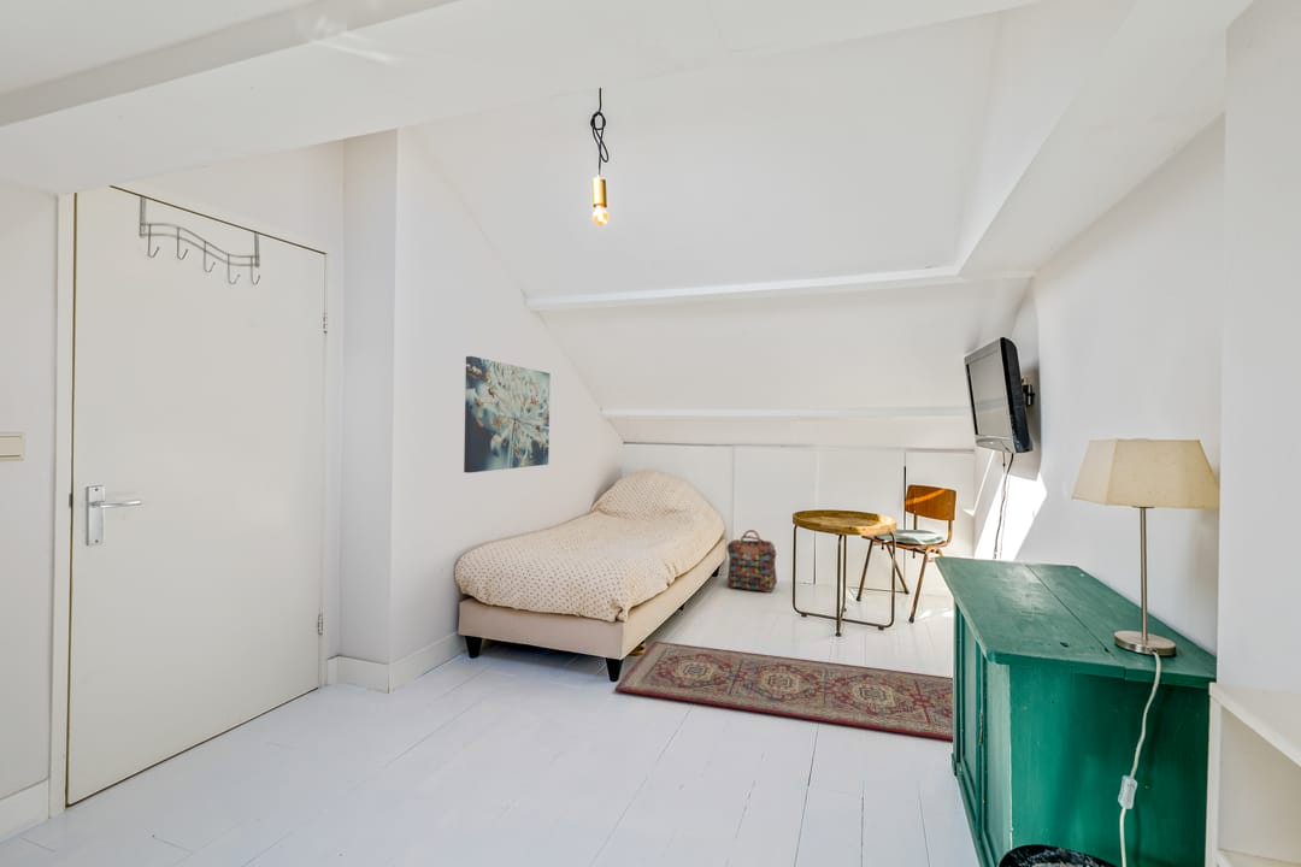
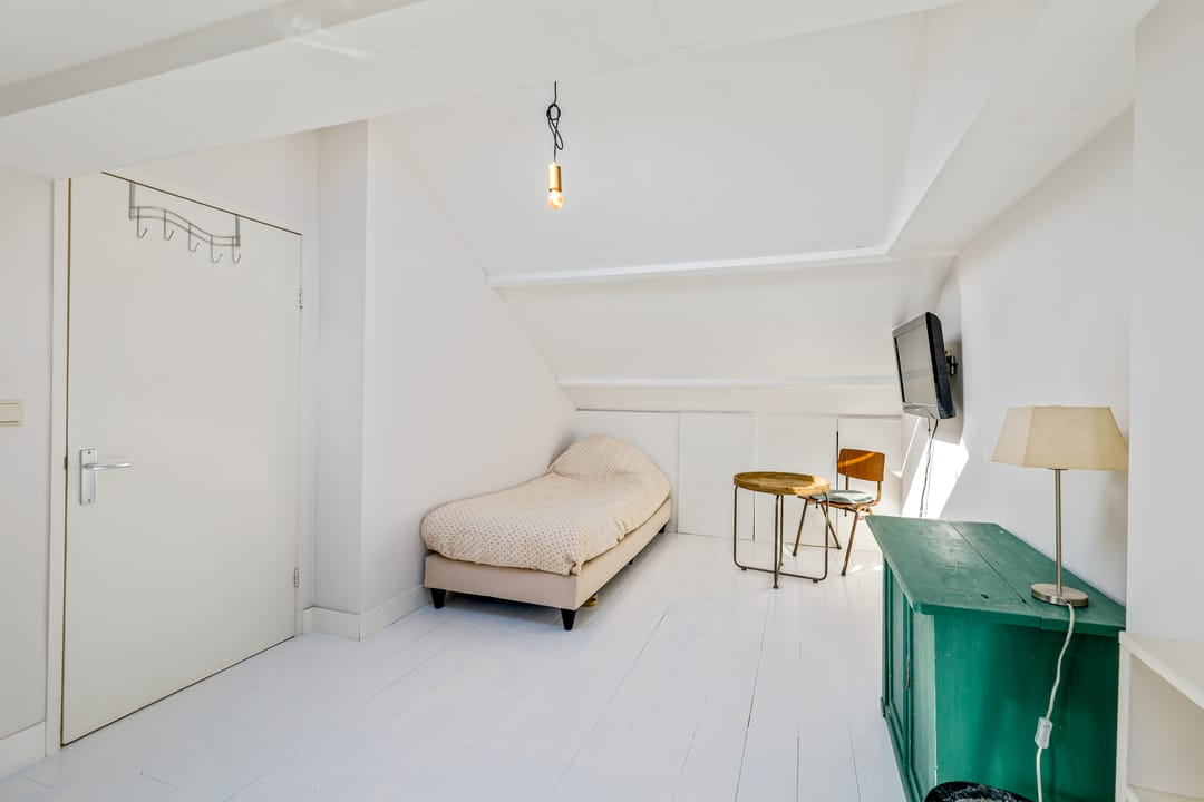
- wall art [463,355,552,474]
- backpack [726,529,778,594]
- rug [614,641,954,742]
